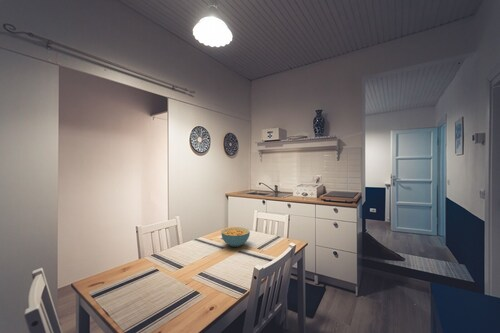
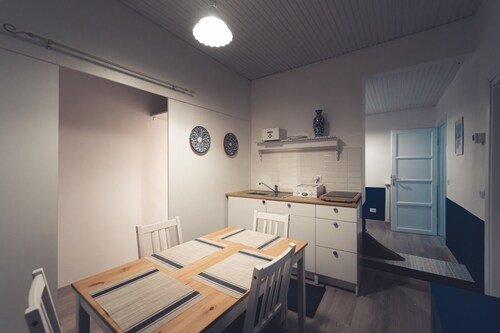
- cereal bowl [220,226,251,248]
